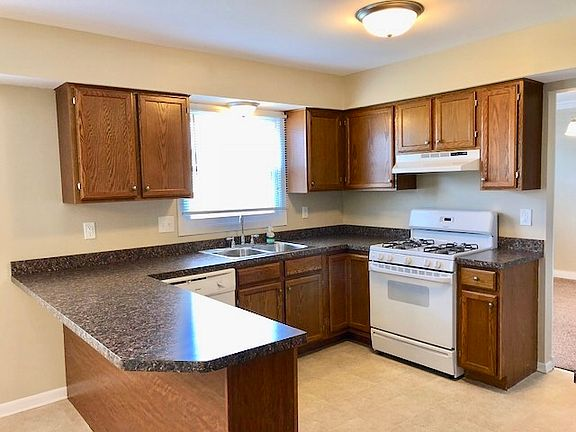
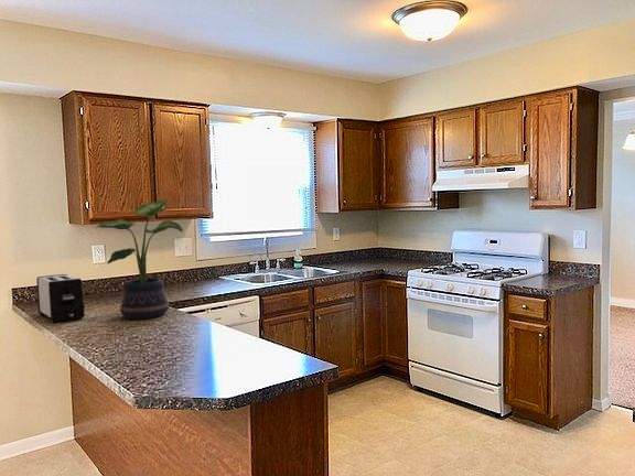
+ toaster [35,273,86,324]
+ potted plant [96,198,183,321]
